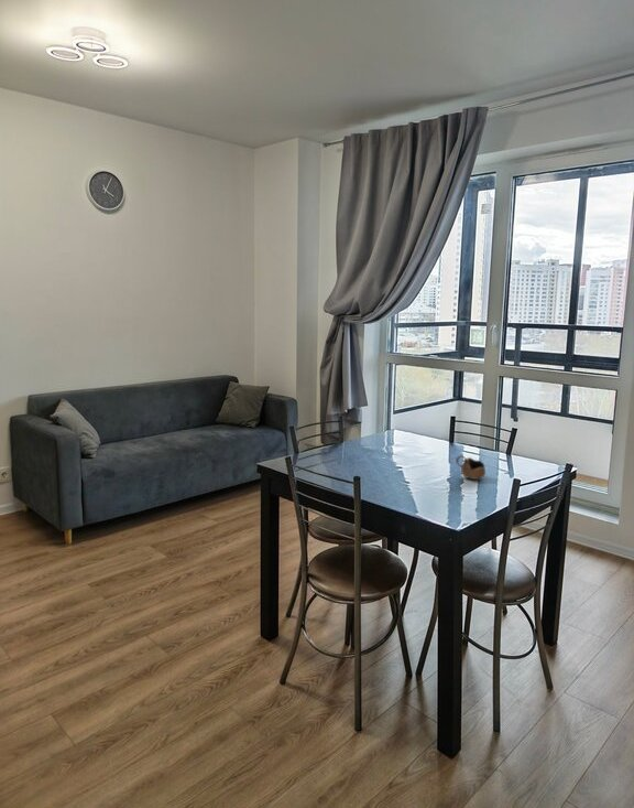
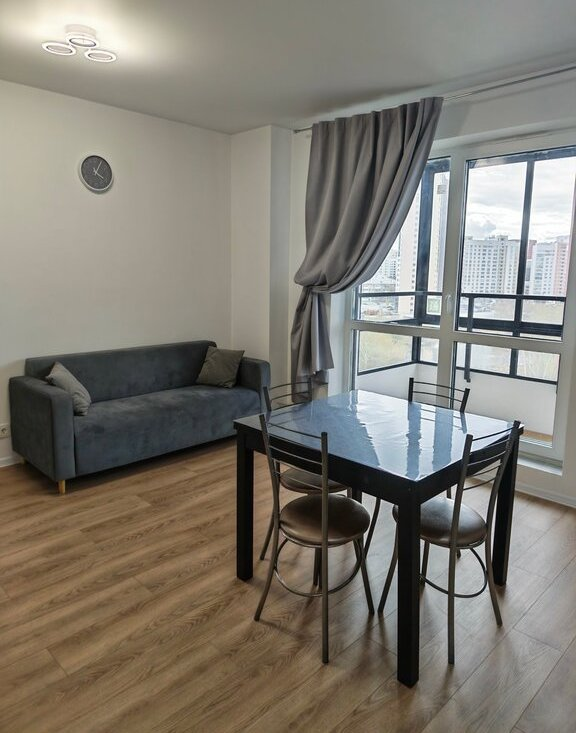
- cup [455,454,487,481]
